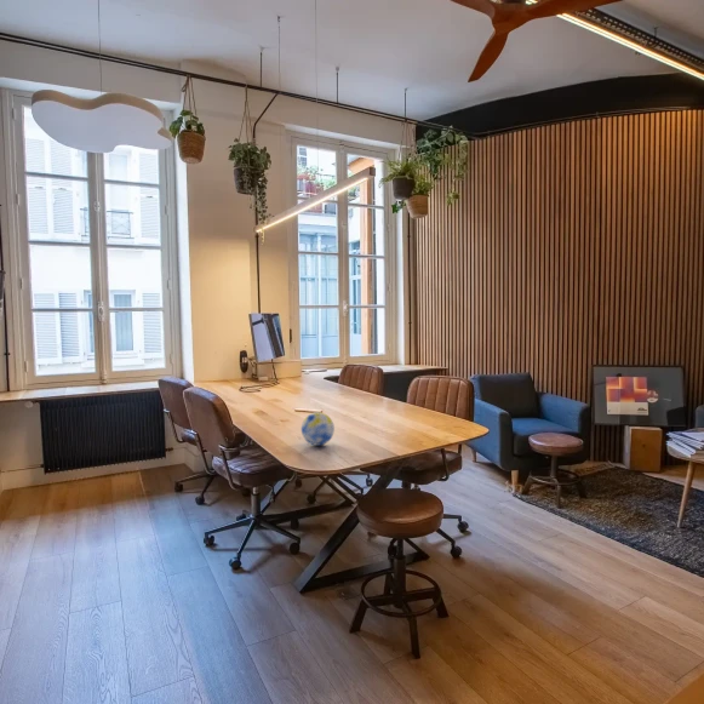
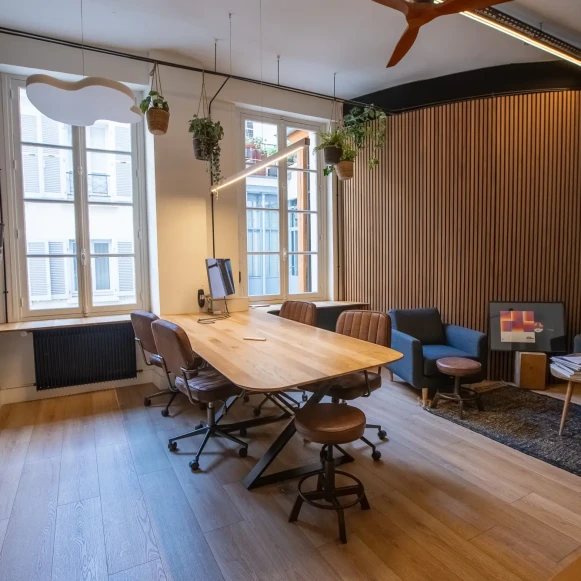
- decorative ball [301,411,336,447]
